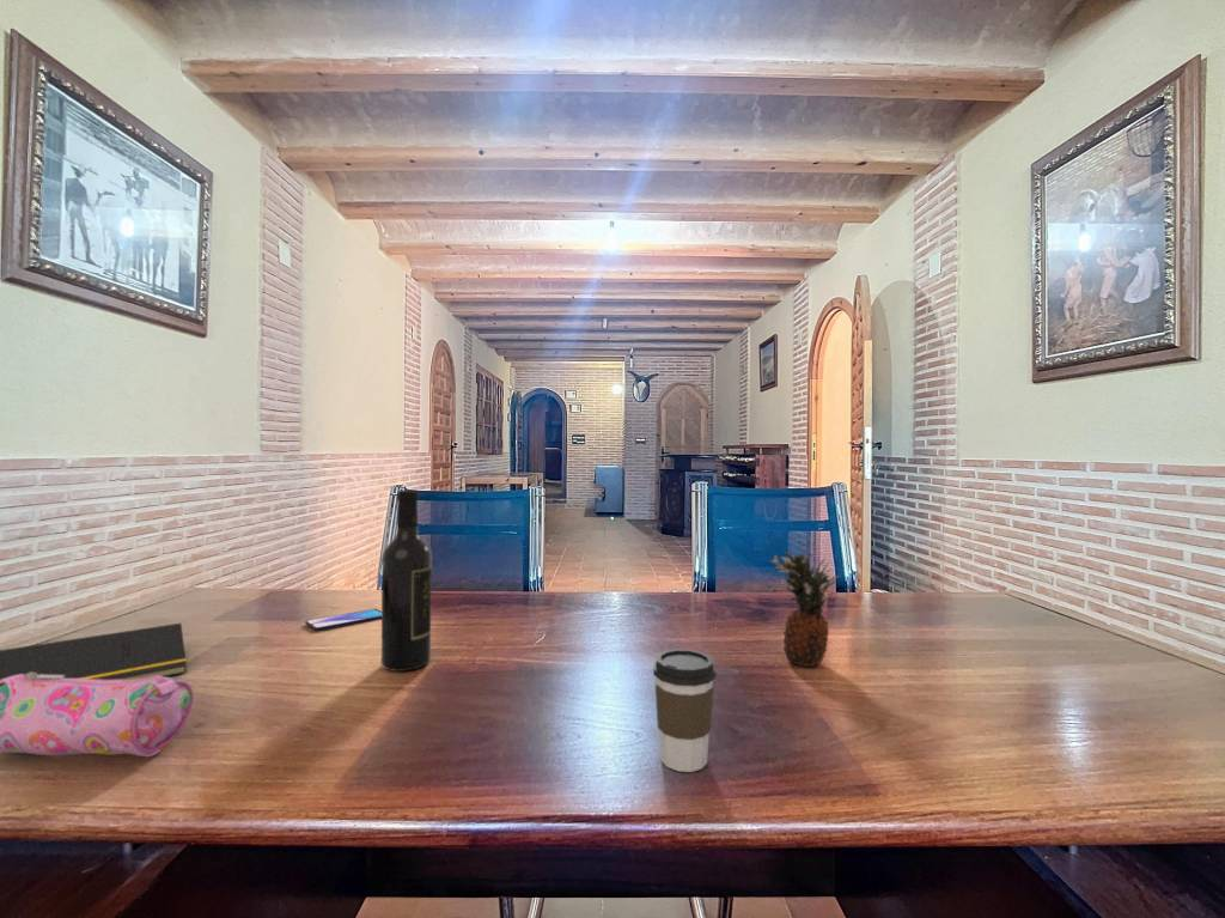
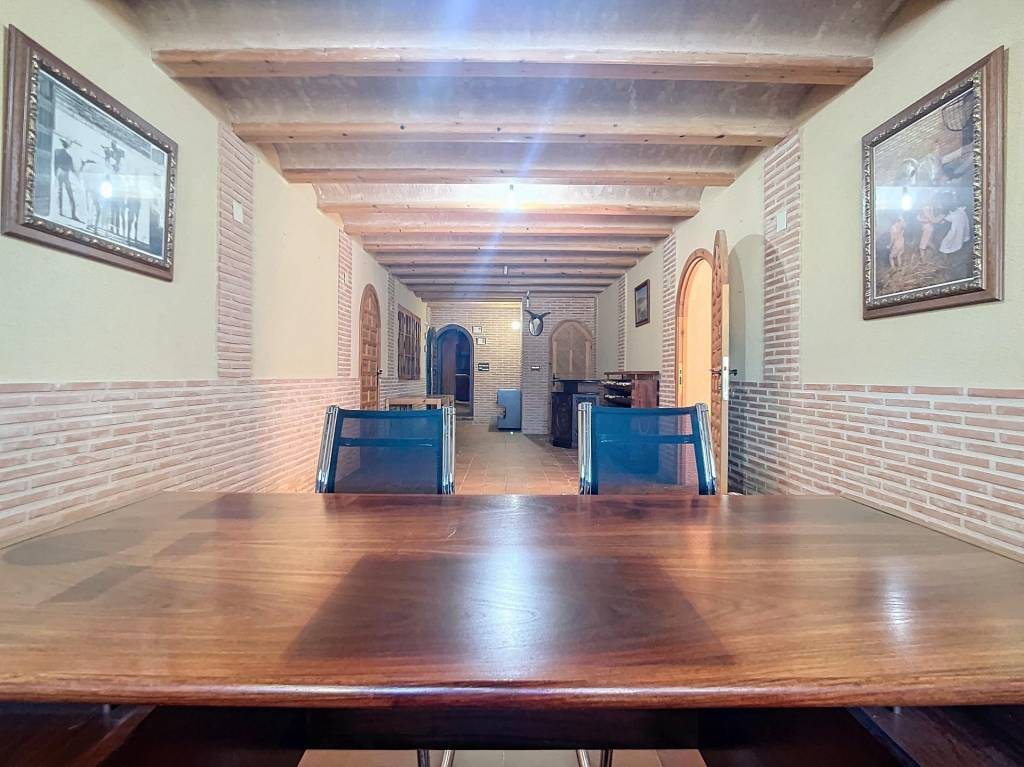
- pencil case [0,673,195,758]
- coffee cup [652,648,717,773]
- fruit [769,549,841,668]
- smartphone [304,608,382,631]
- notepad [0,622,188,687]
- wine bottle [380,488,433,673]
